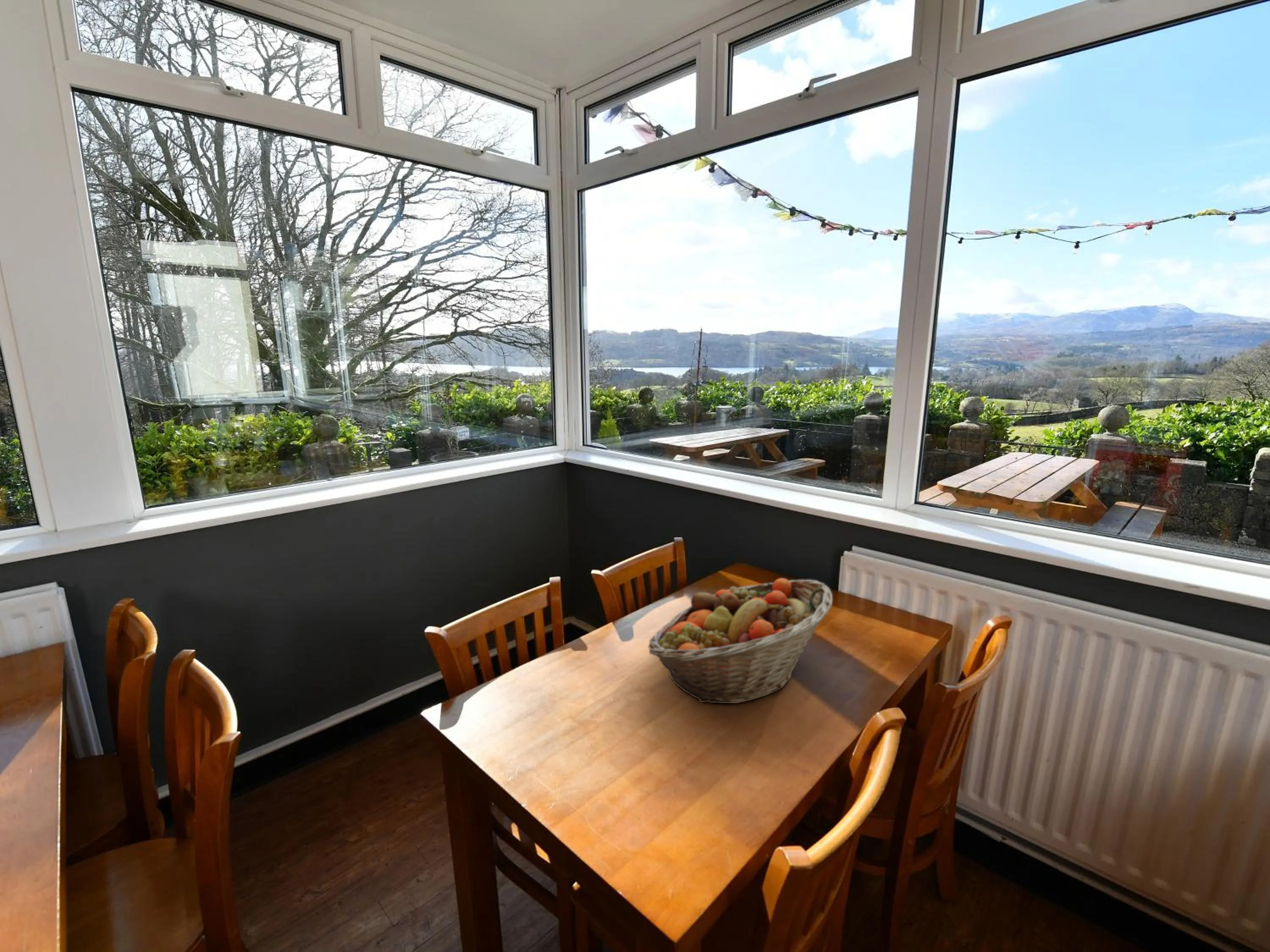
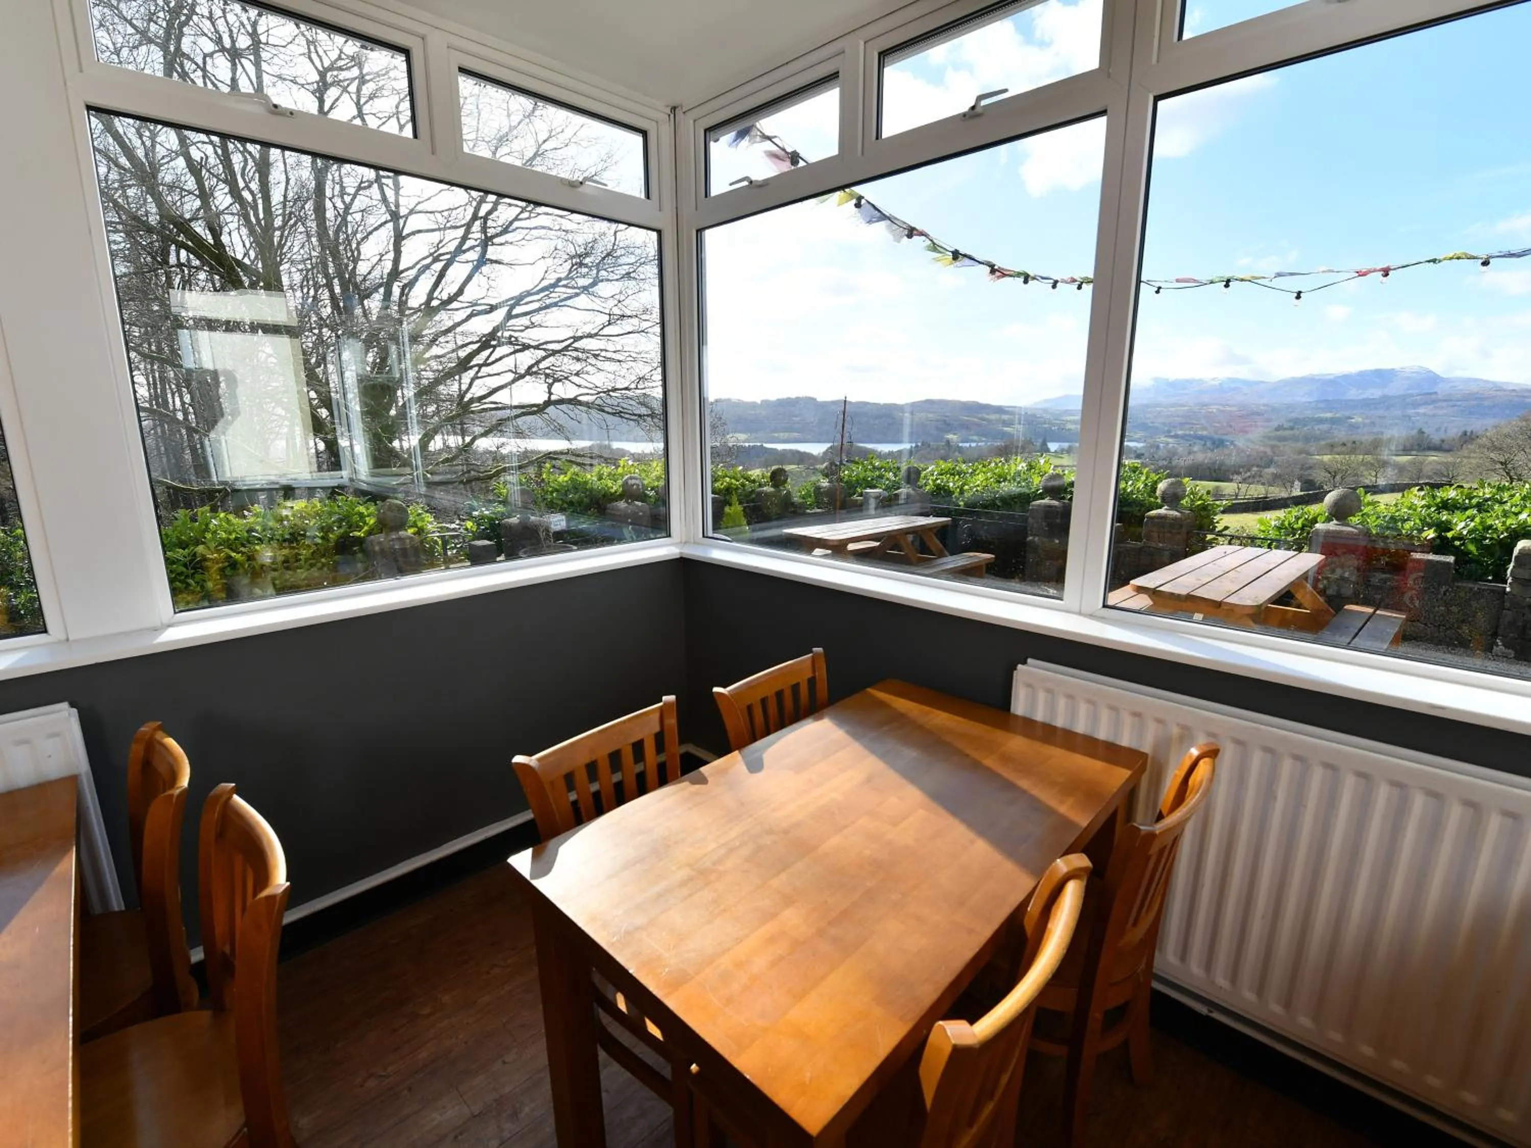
- fruit basket [648,578,833,704]
